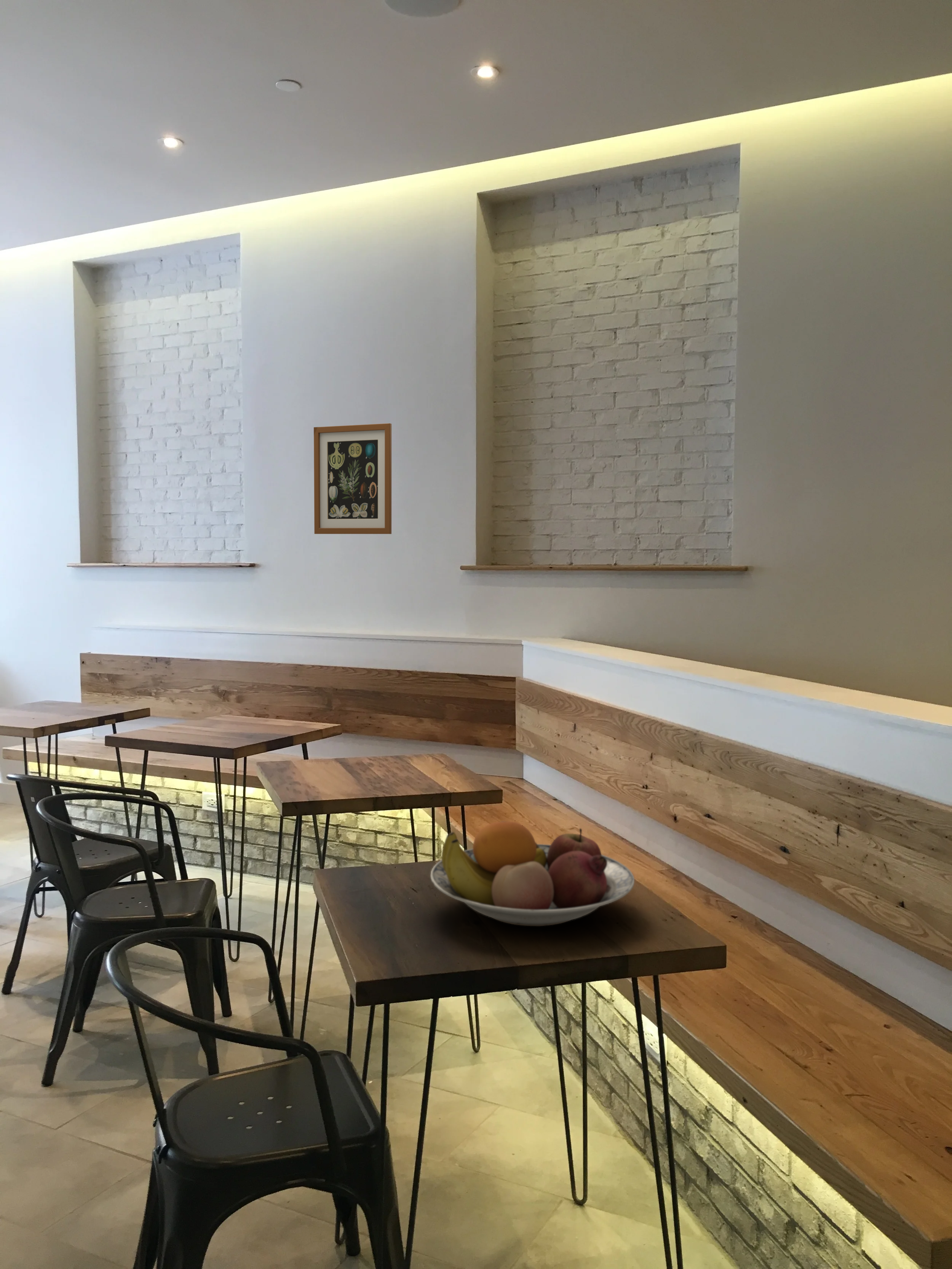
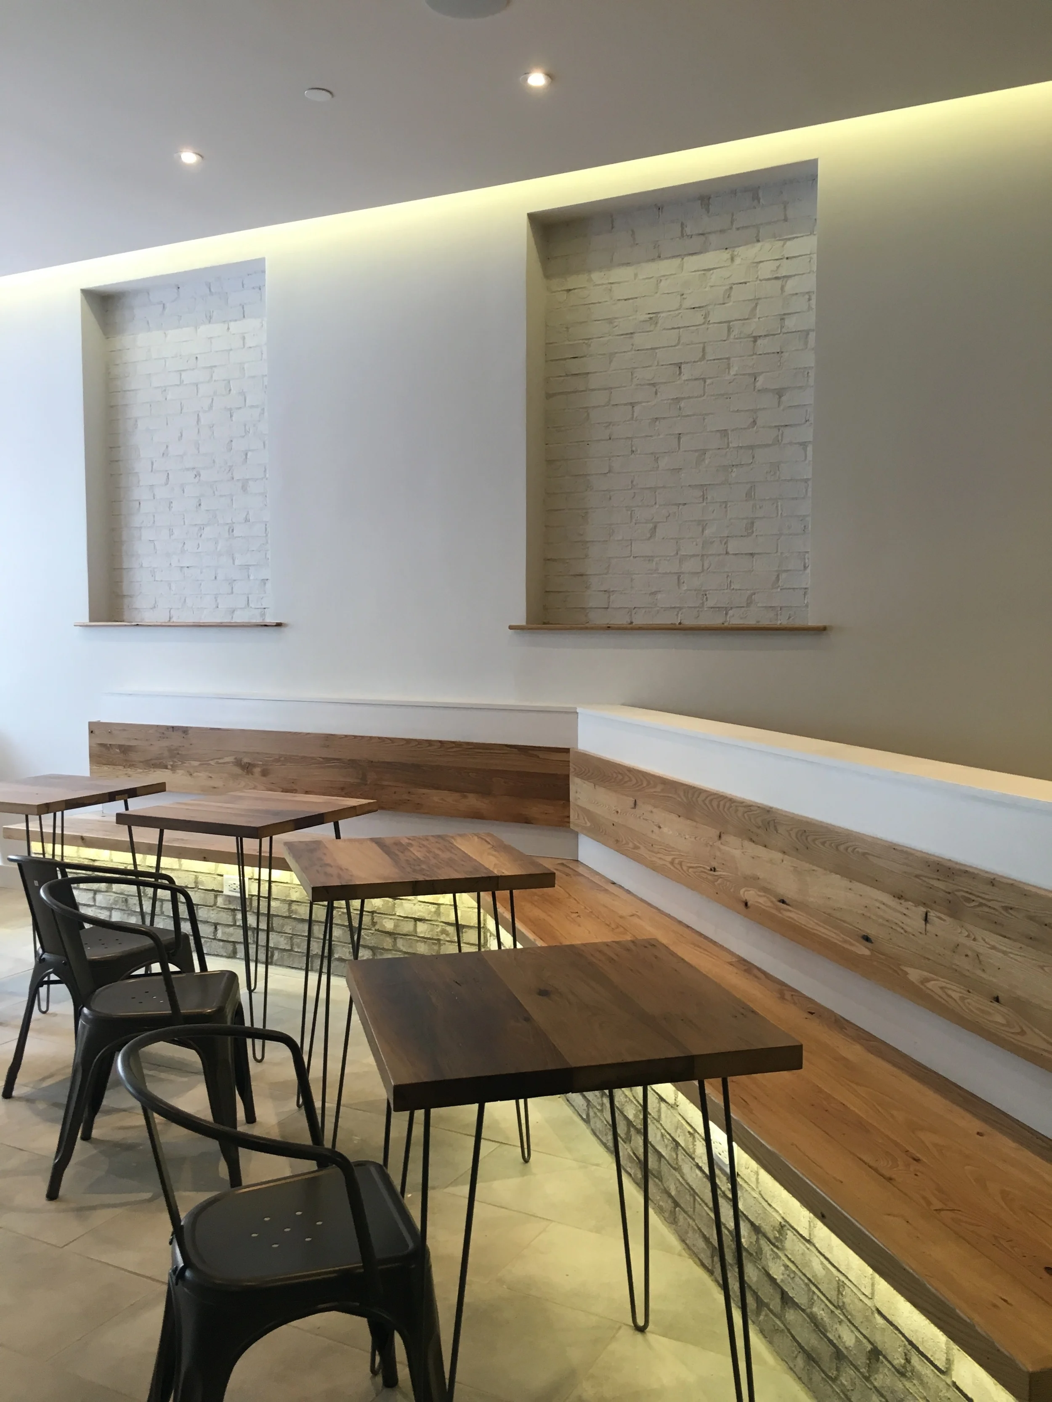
- fruit bowl [430,821,635,926]
- wall art [313,423,392,535]
